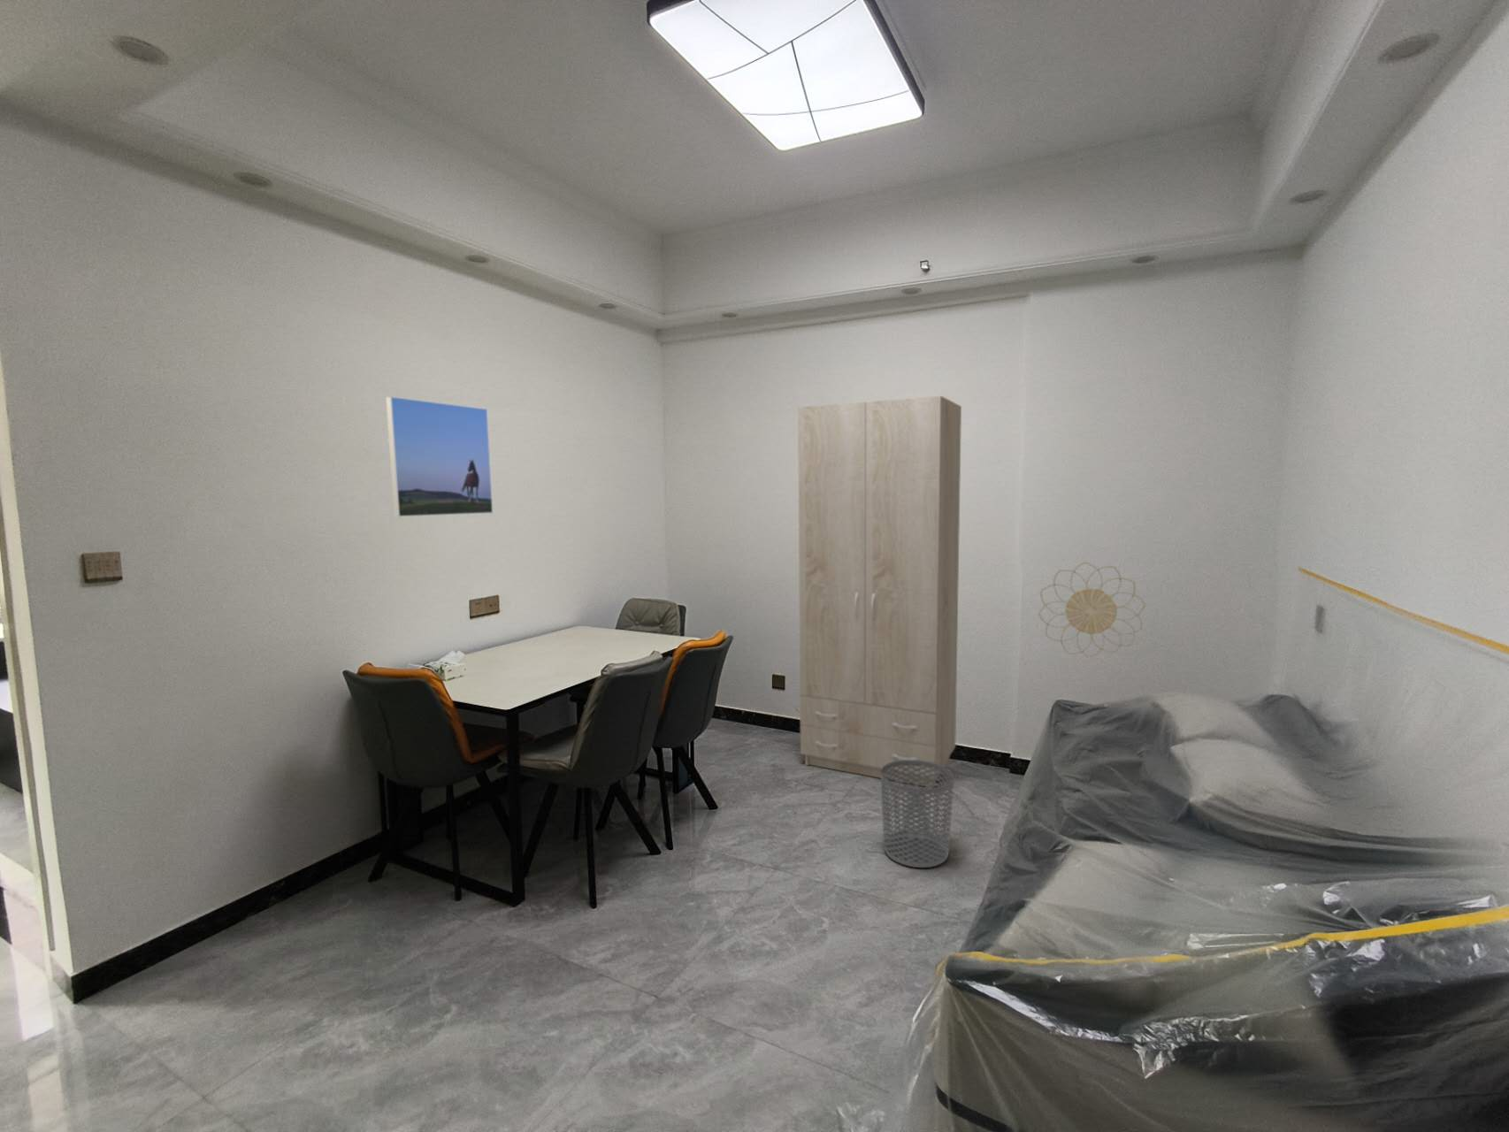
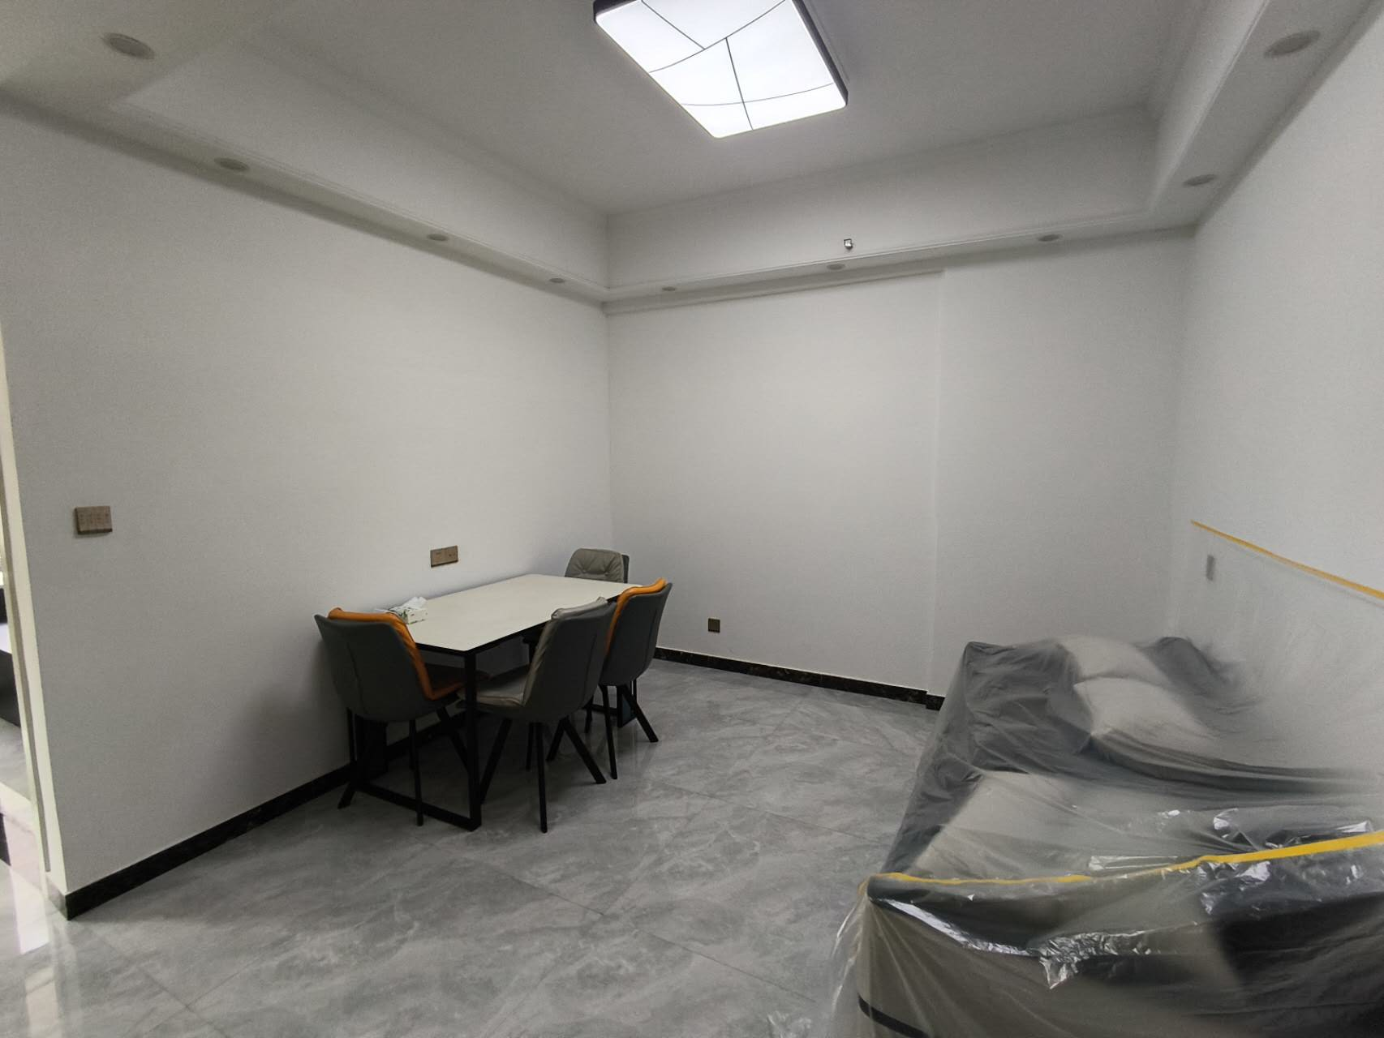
- waste bin [880,760,955,868]
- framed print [385,395,493,518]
- wardrobe [797,395,962,788]
- decorative wall piece [1038,561,1146,658]
